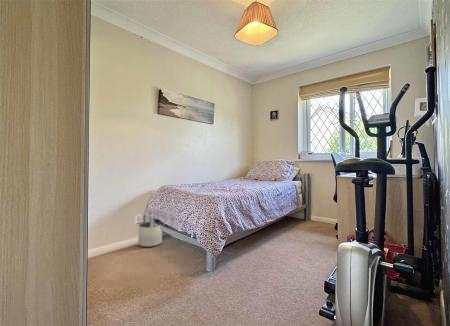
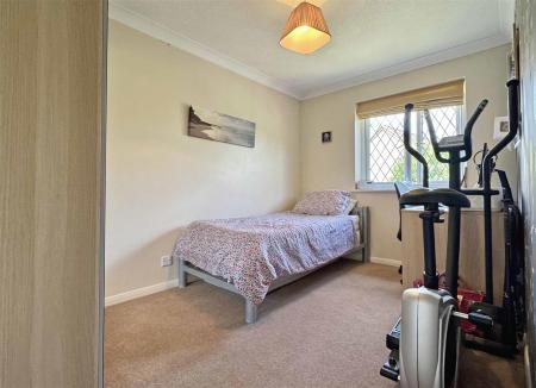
- planter [137,221,163,248]
